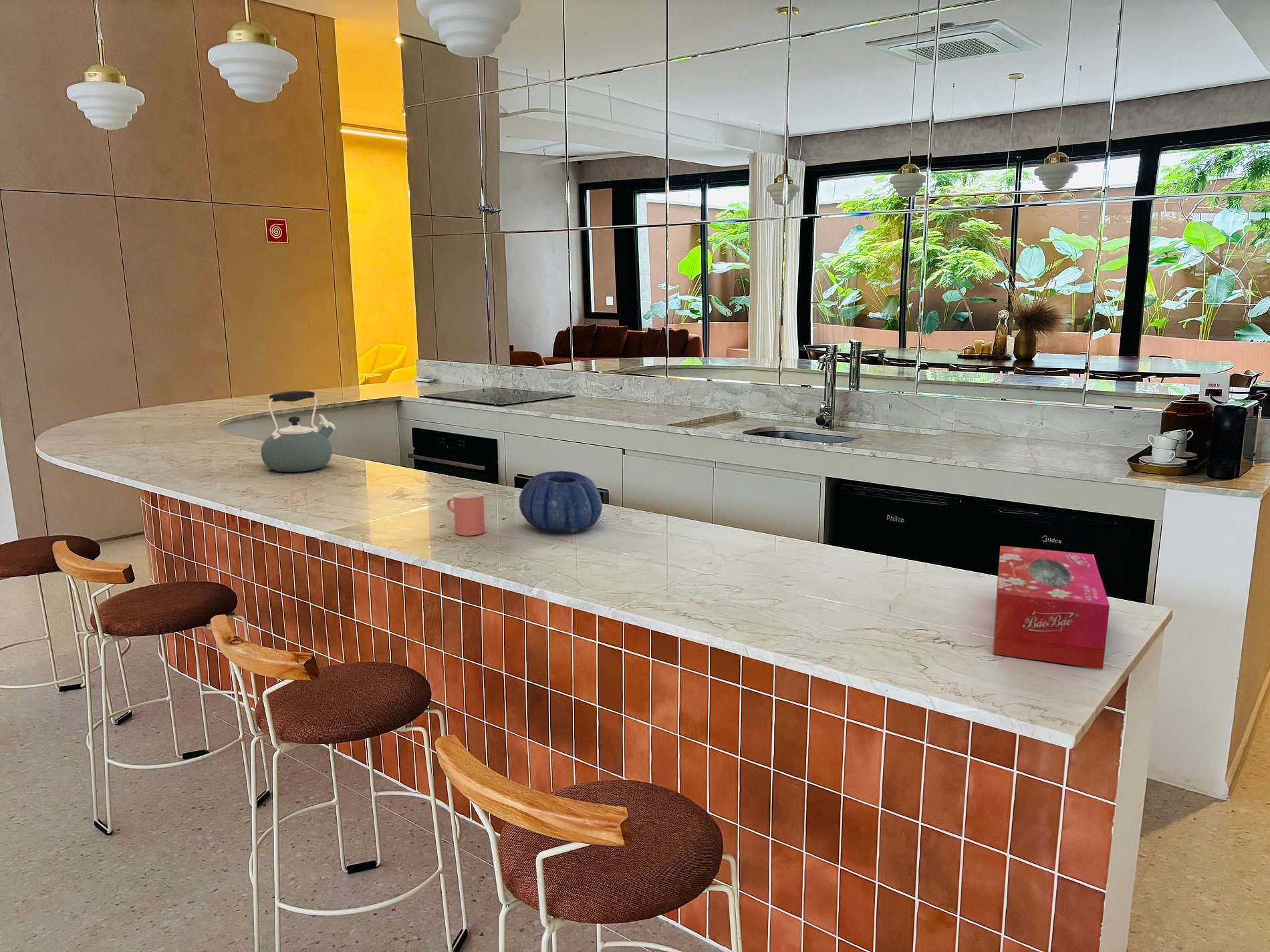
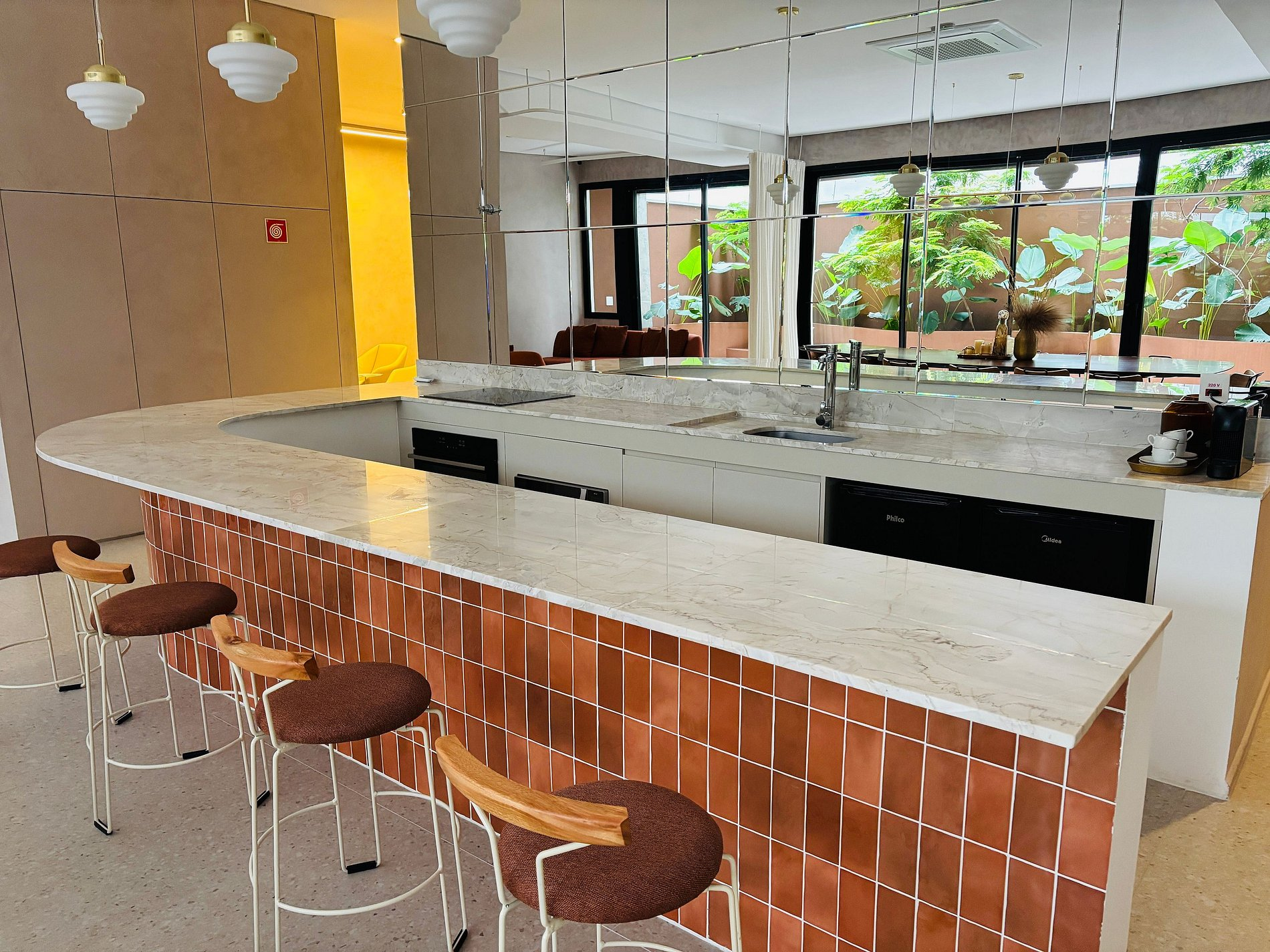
- decorative bowl [519,470,603,533]
- kettle [261,390,336,473]
- cup [447,491,485,536]
- tissue box [993,545,1110,670]
